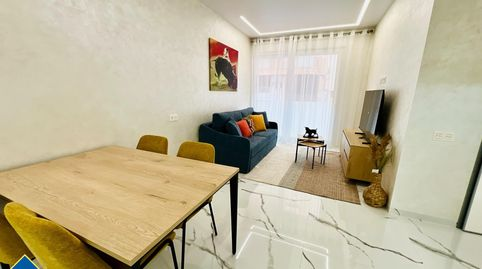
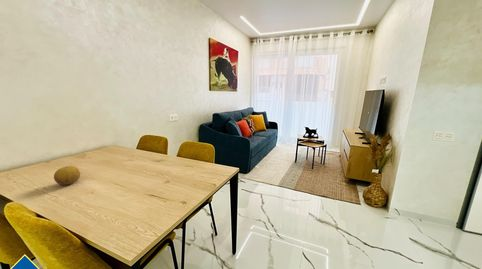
+ fruit [53,165,81,186]
